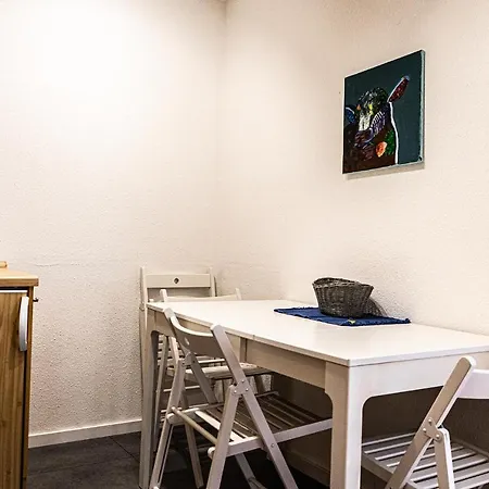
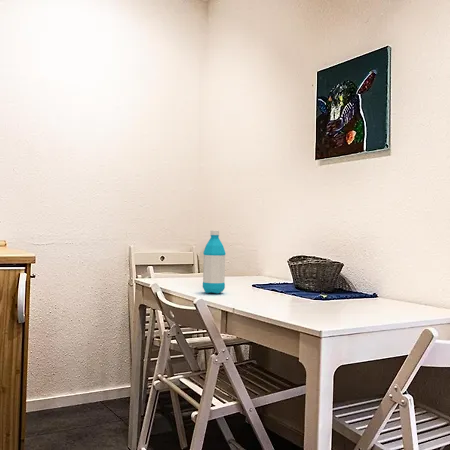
+ water bottle [202,229,226,295]
